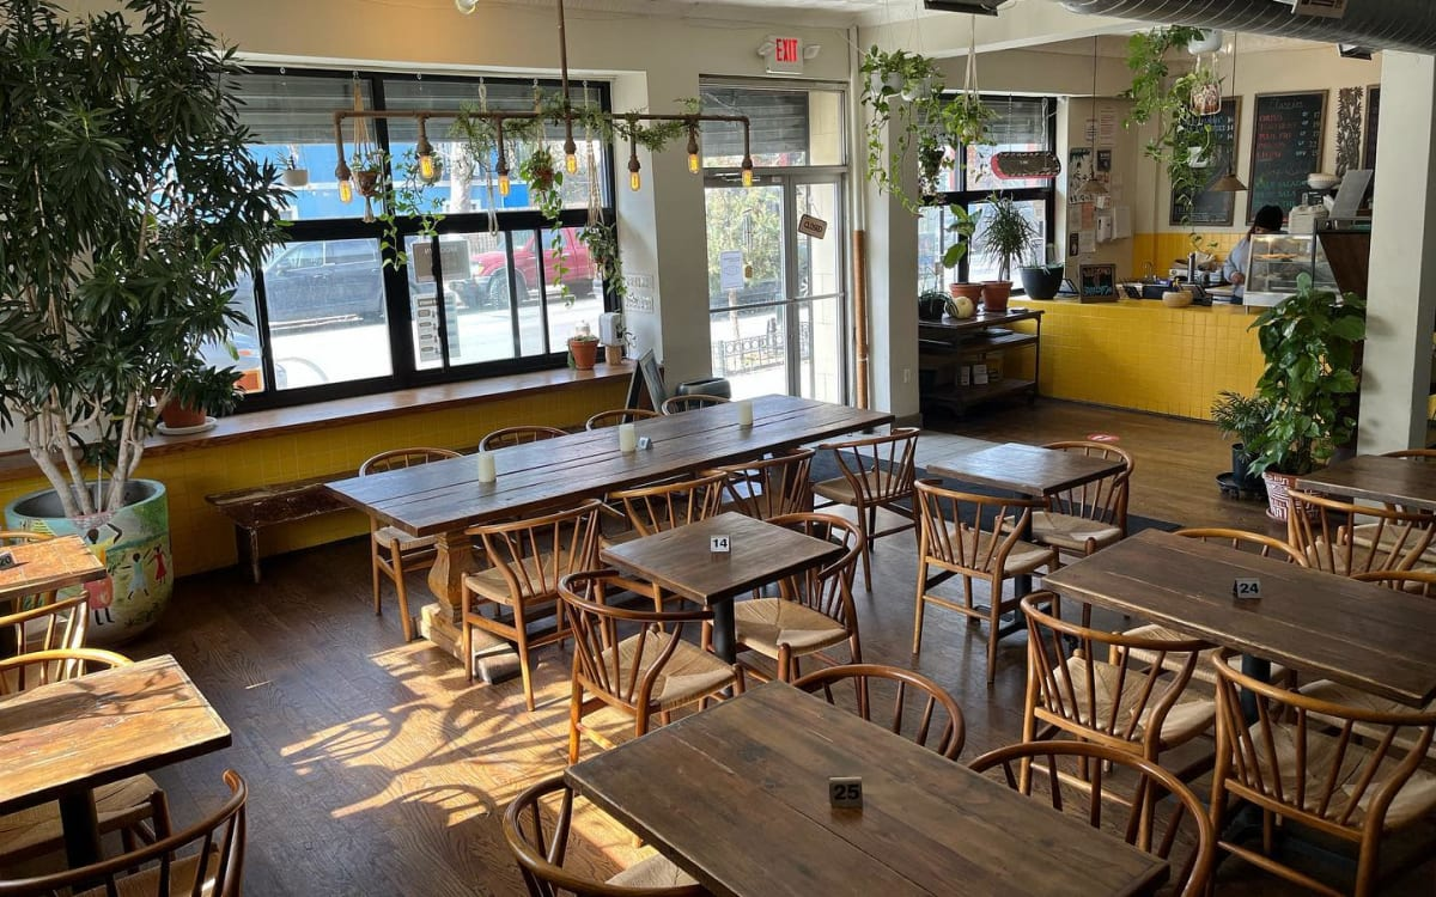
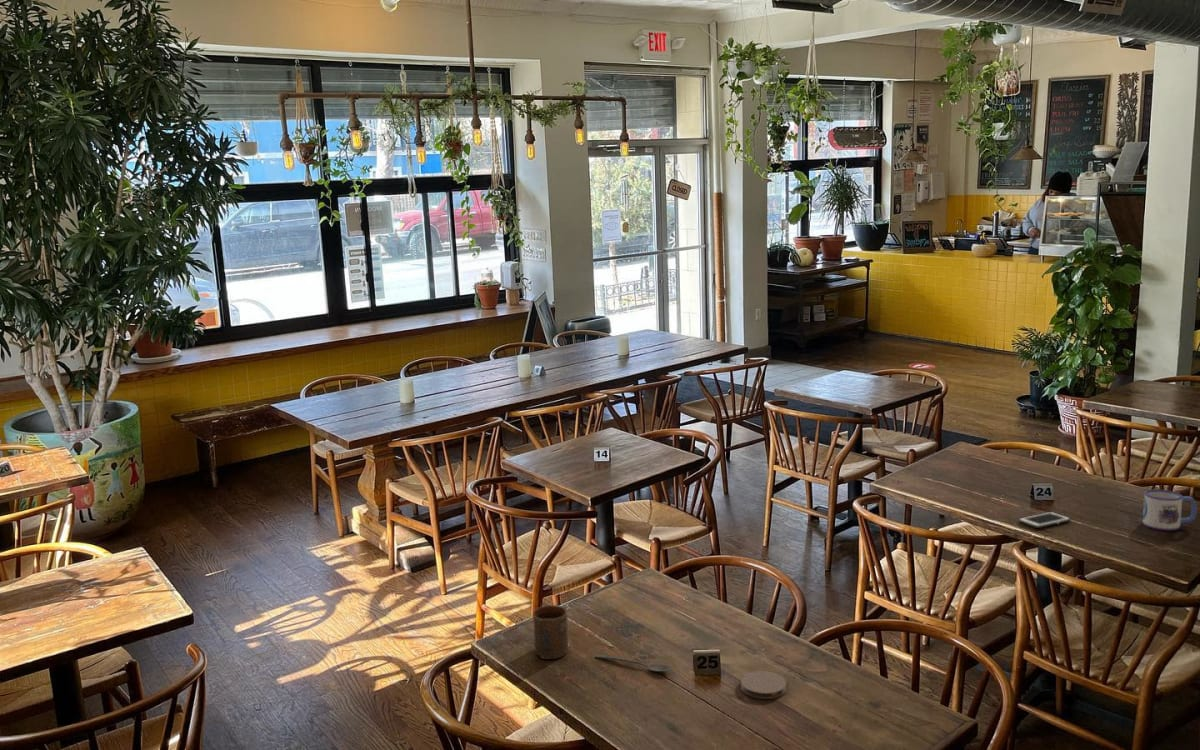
+ spoon [594,654,674,672]
+ cup [532,604,569,660]
+ cell phone [1018,511,1071,529]
+ coaster [740,670,787,700]
+ mug [1142,488,1198,532]
